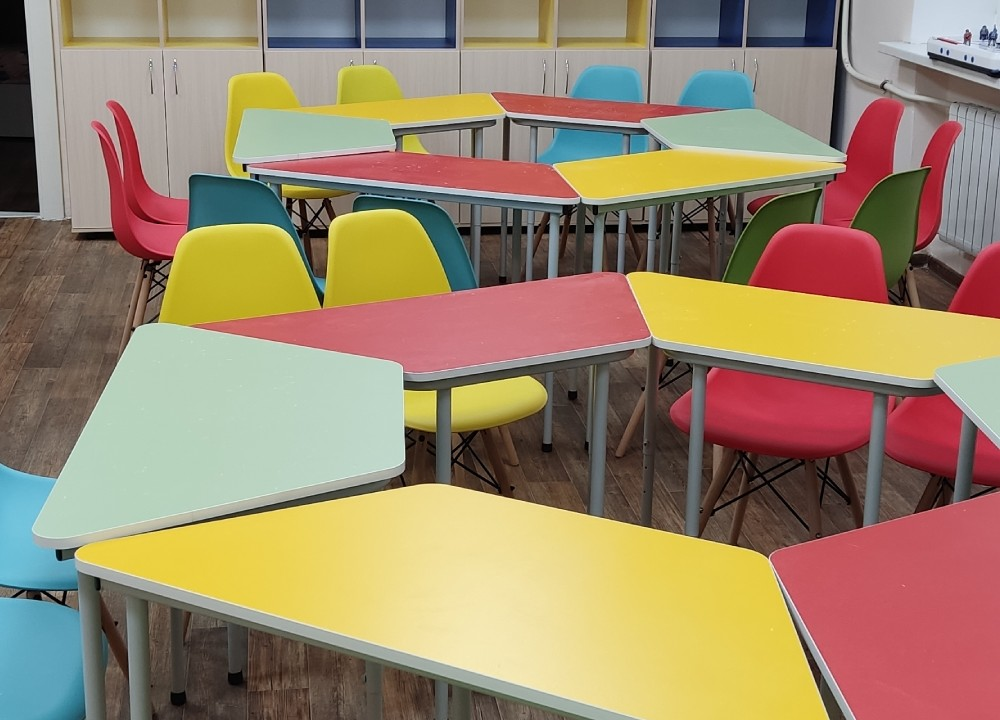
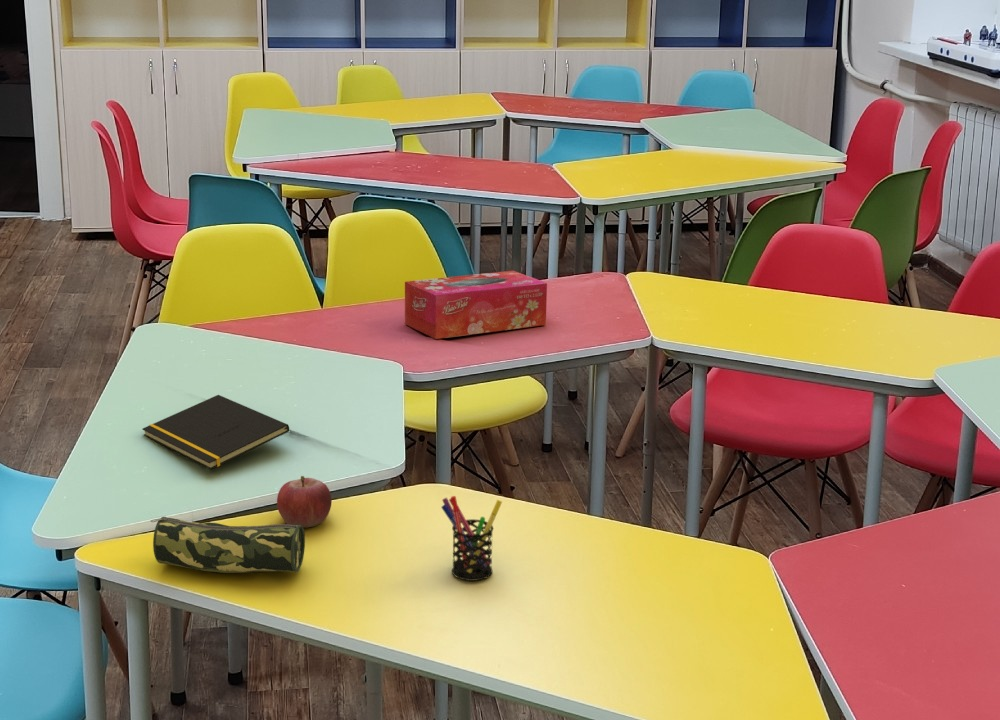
+ pen holder [440,495,503,582]
+ pencil case [149,516,306,574]
+ fruit [276,475,333,528]
+ tissue box [404,270,548,340]
+ notepad [141,394,290,470]
